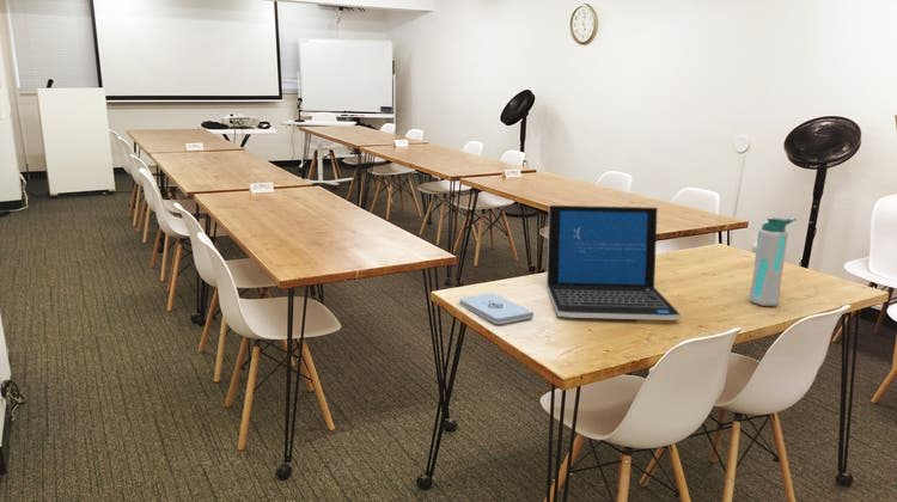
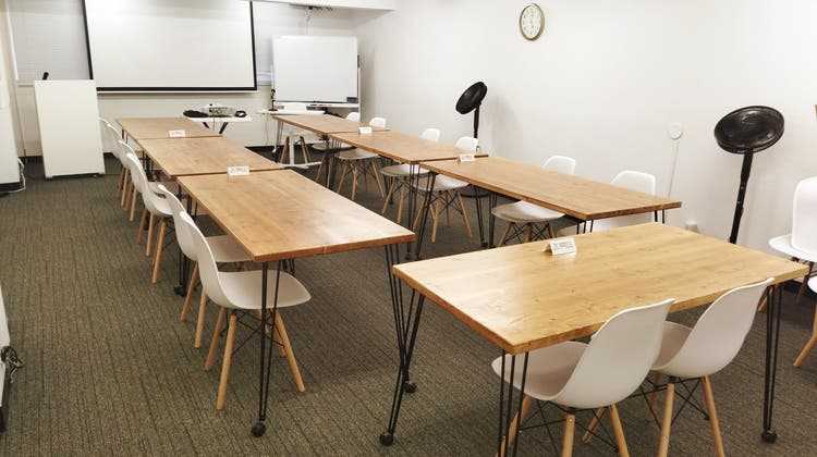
- water bottle [748,216,798,307]
- laptop [545,204,682,322]
- notepad [458,292,535,325]
